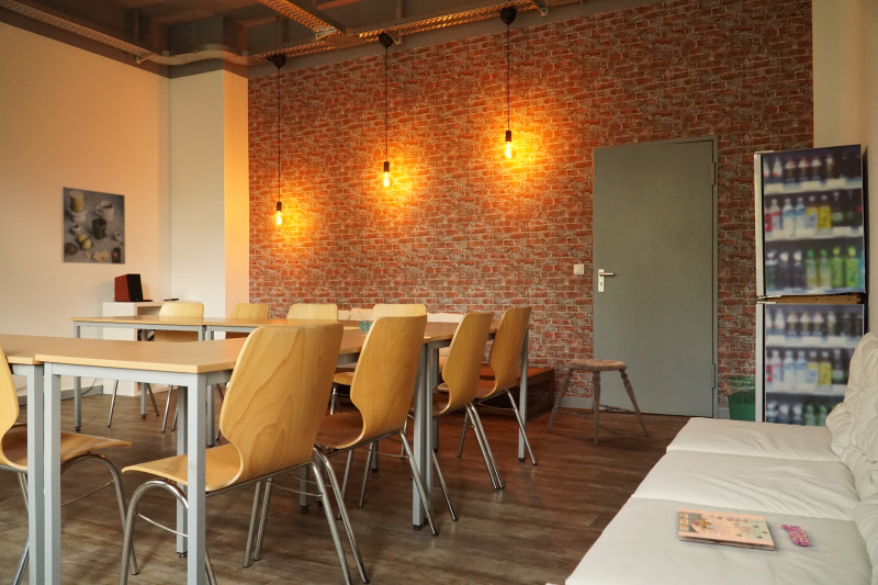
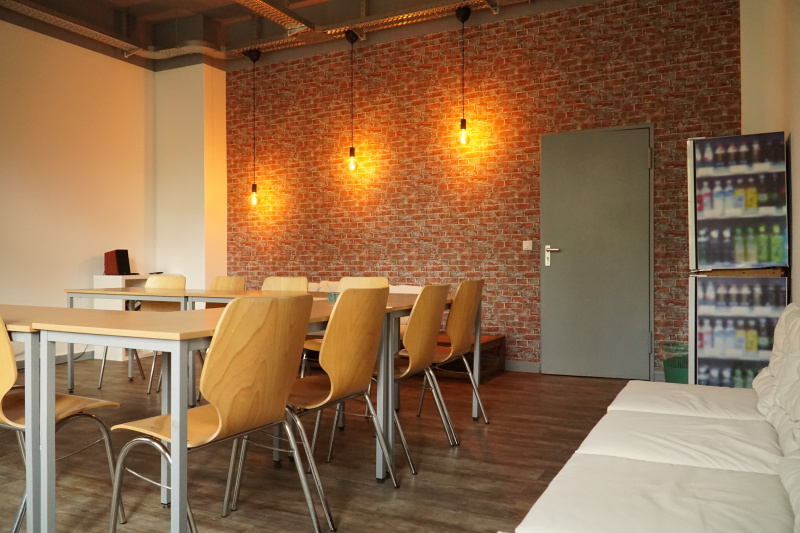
- stool [545,358,650,446]
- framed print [59,185,126,266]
- magazine [677,507,810,551]
